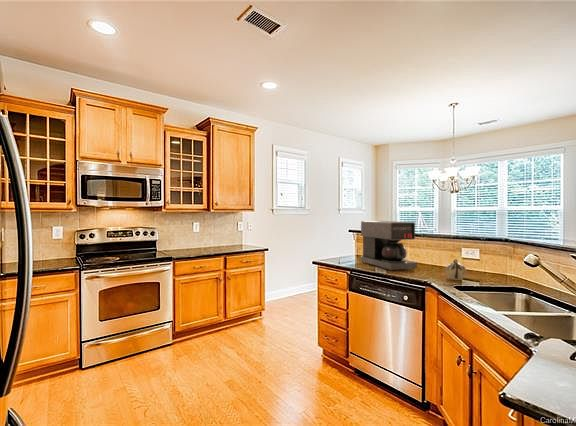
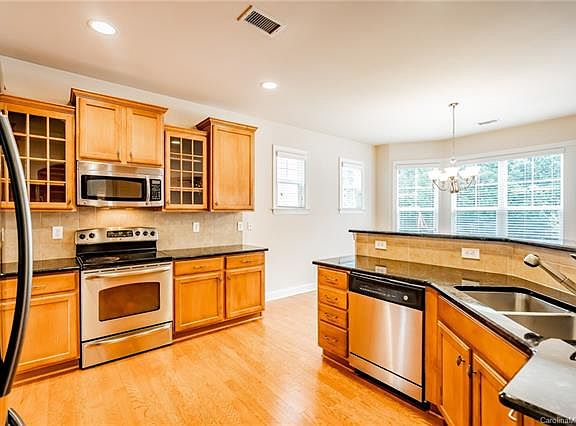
- teapot [444,258,468,281]
- coffee maker [359,220,418,272]
